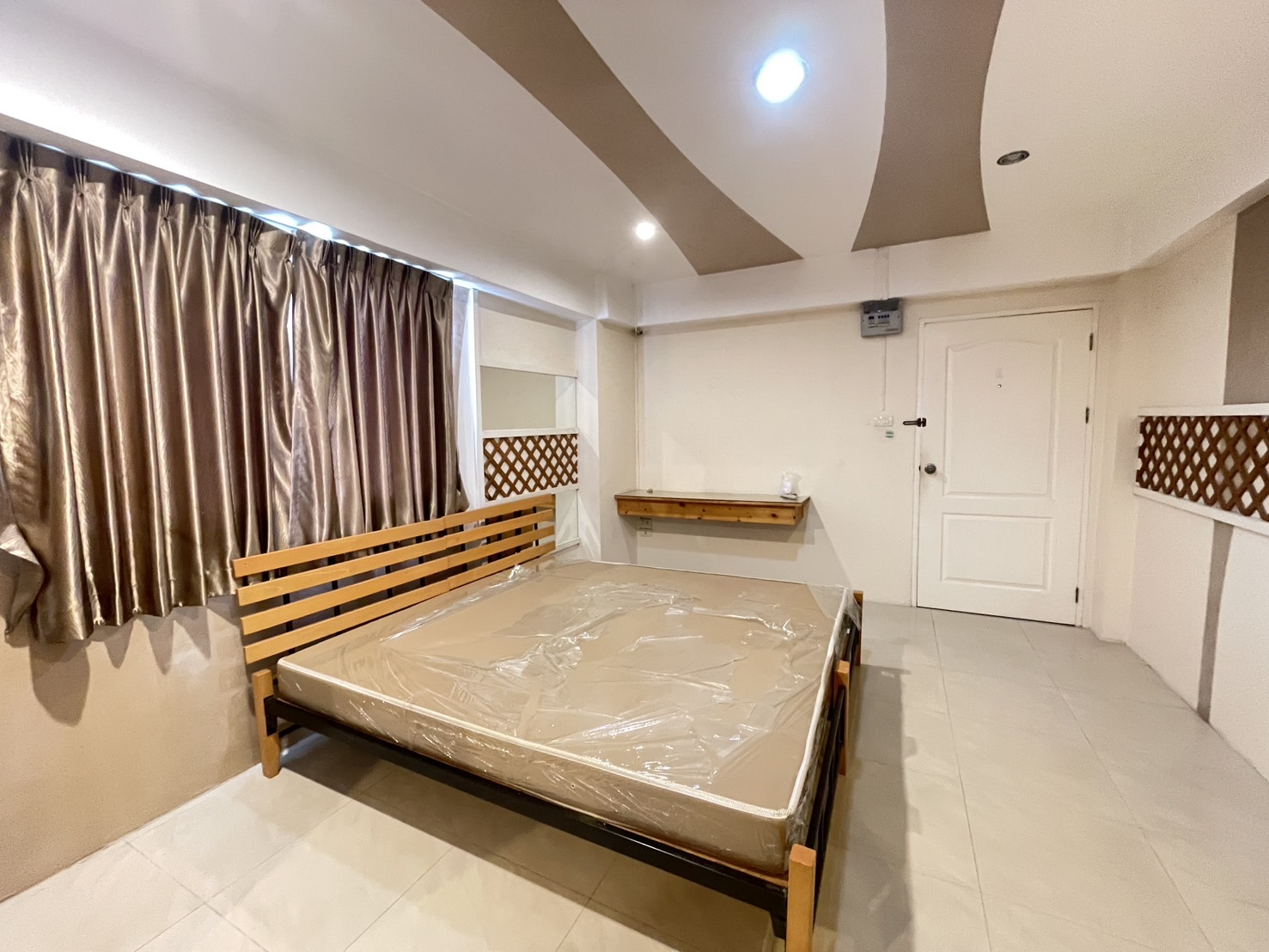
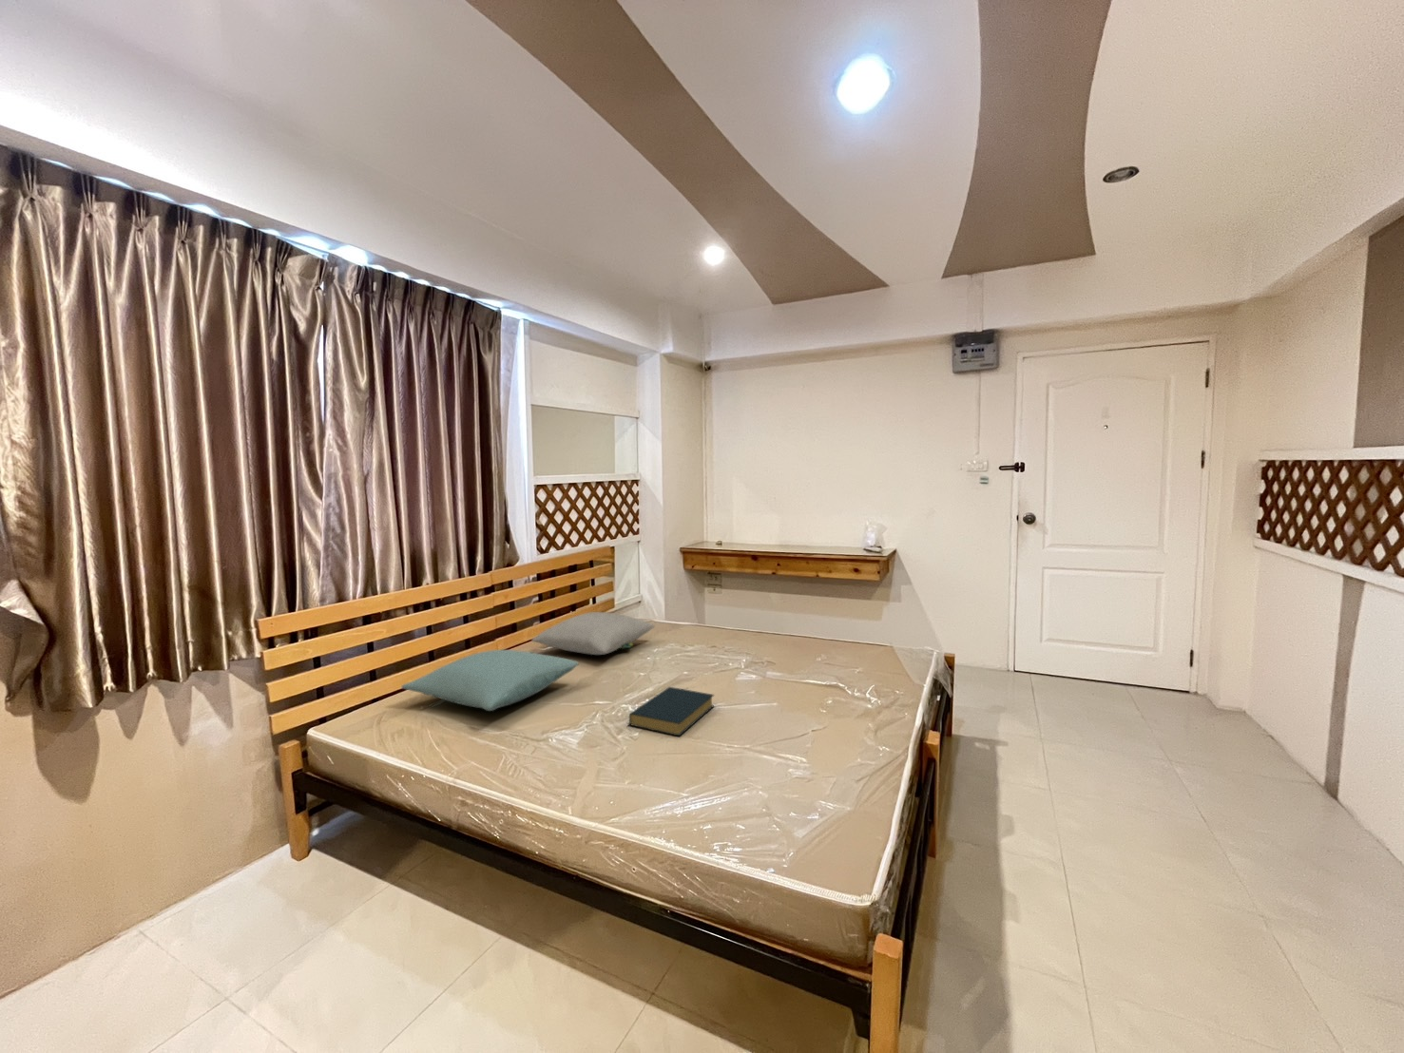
+ hardback book [628,686,716,738]
+ pillow [530,611,656,656]
+ pillow [401,649,580,712]
